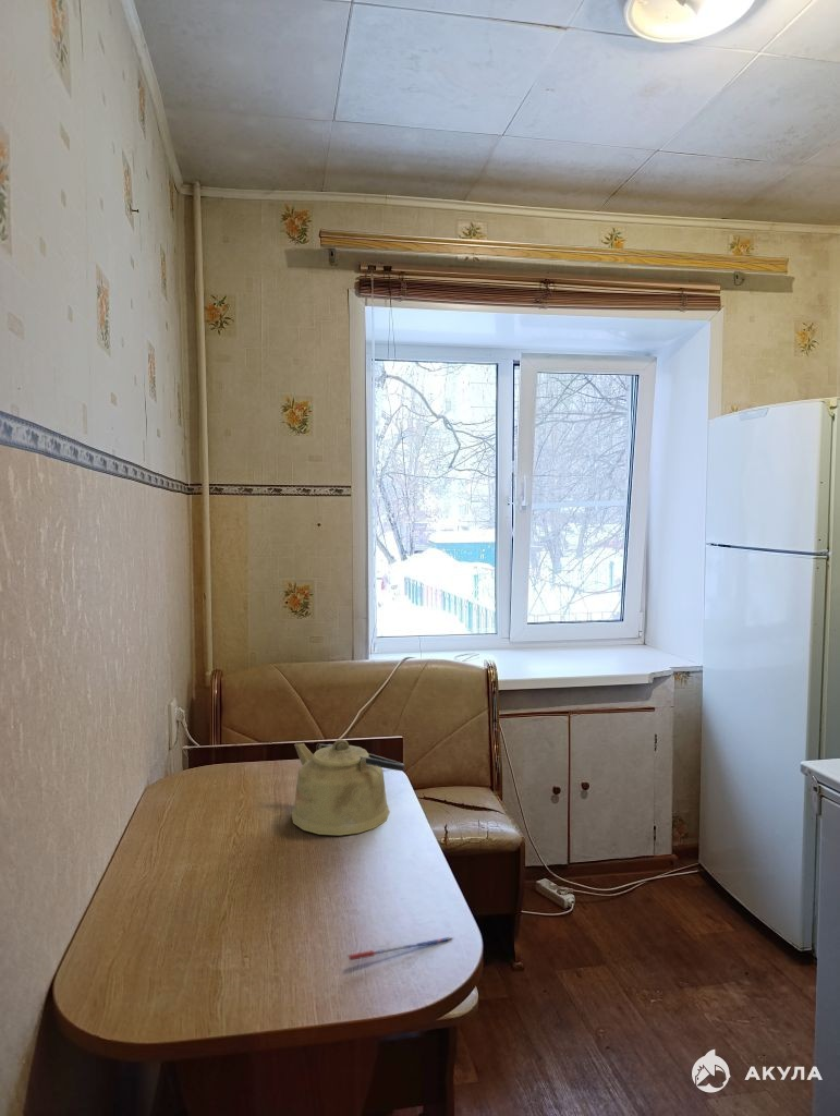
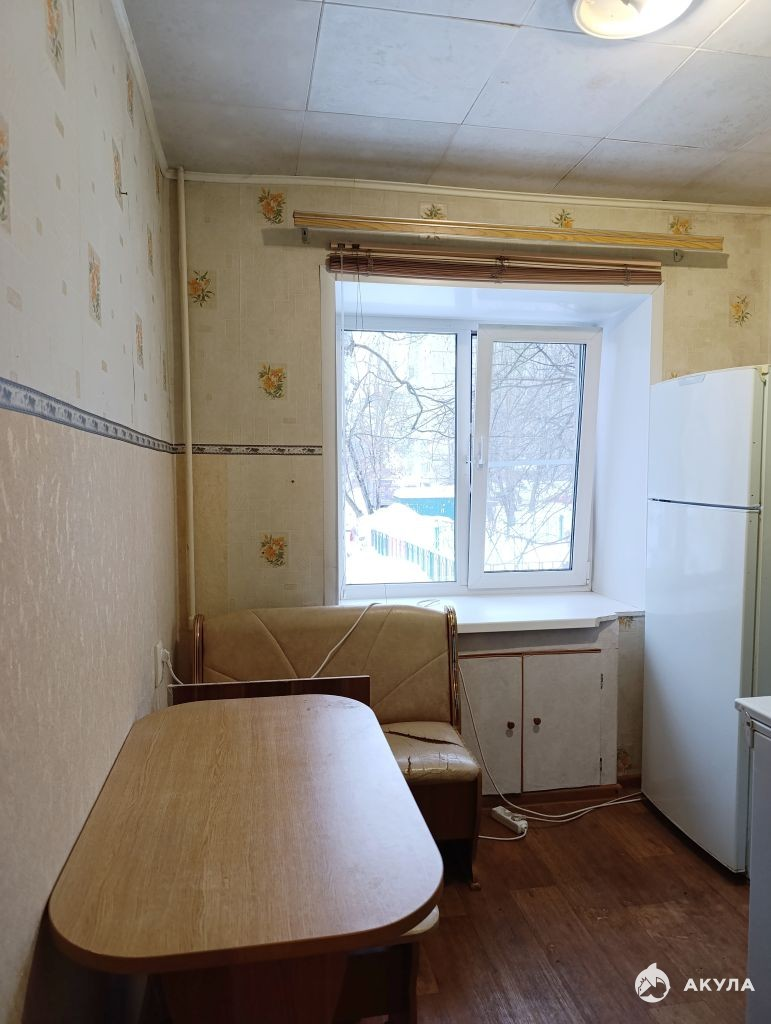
- pen [348,936,454,961]
- kettle [291,738,405,837]
